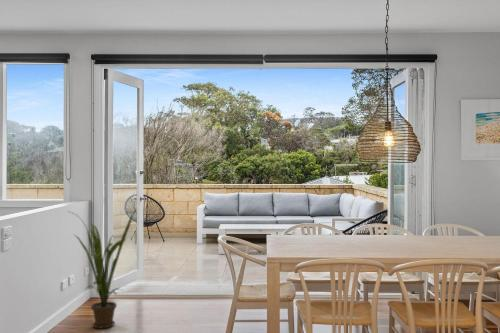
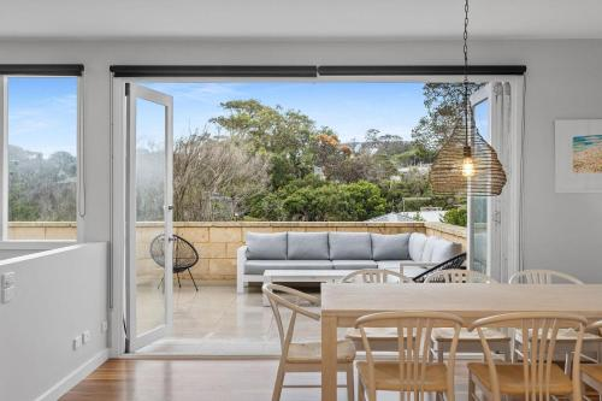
- house plant [66,209,137,330]
